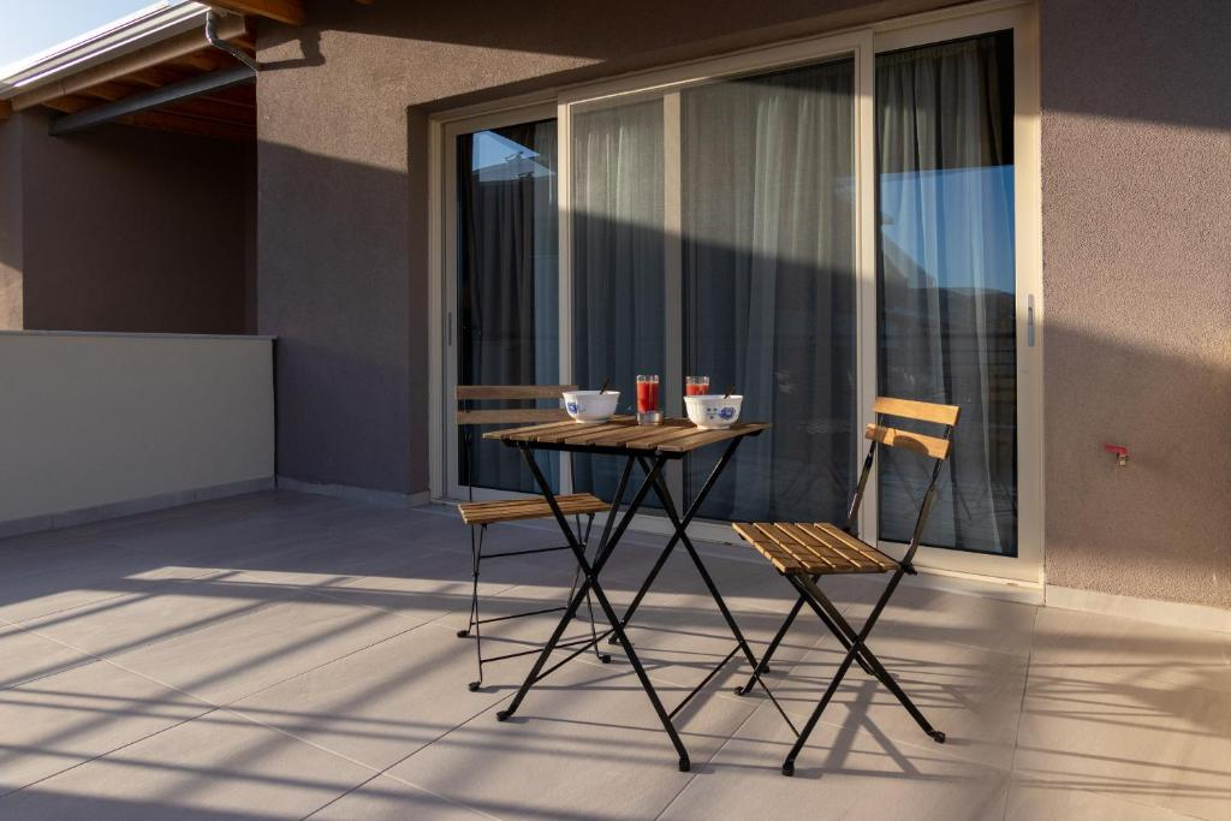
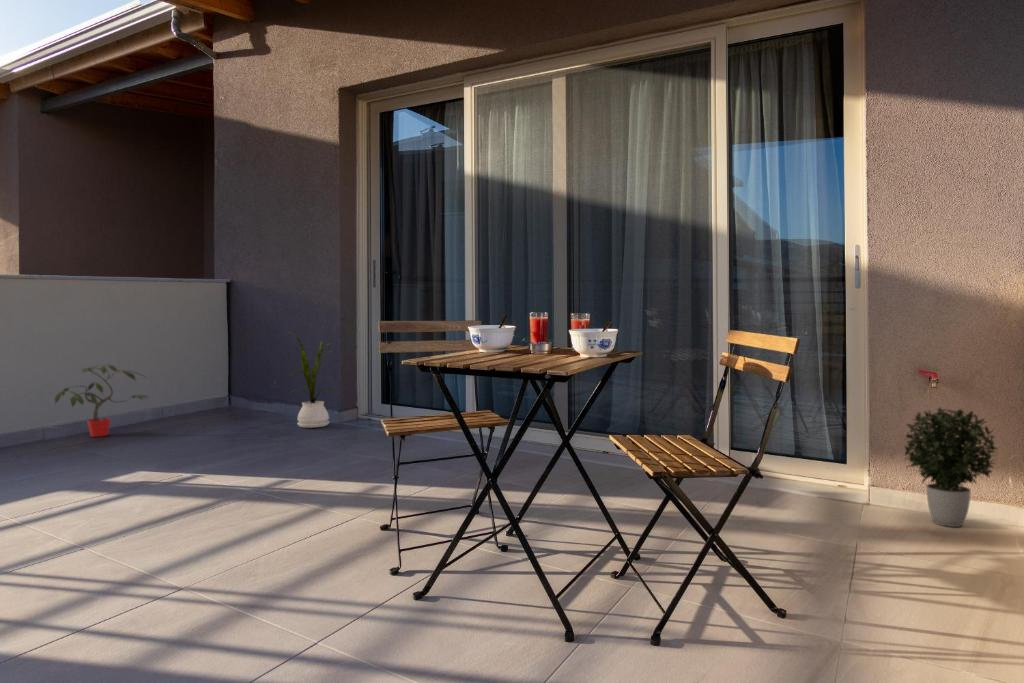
+ potted plant [50,364,151,438]
+ potted plant [904,406,999,528]
+ house plant [285,330,339,429]
